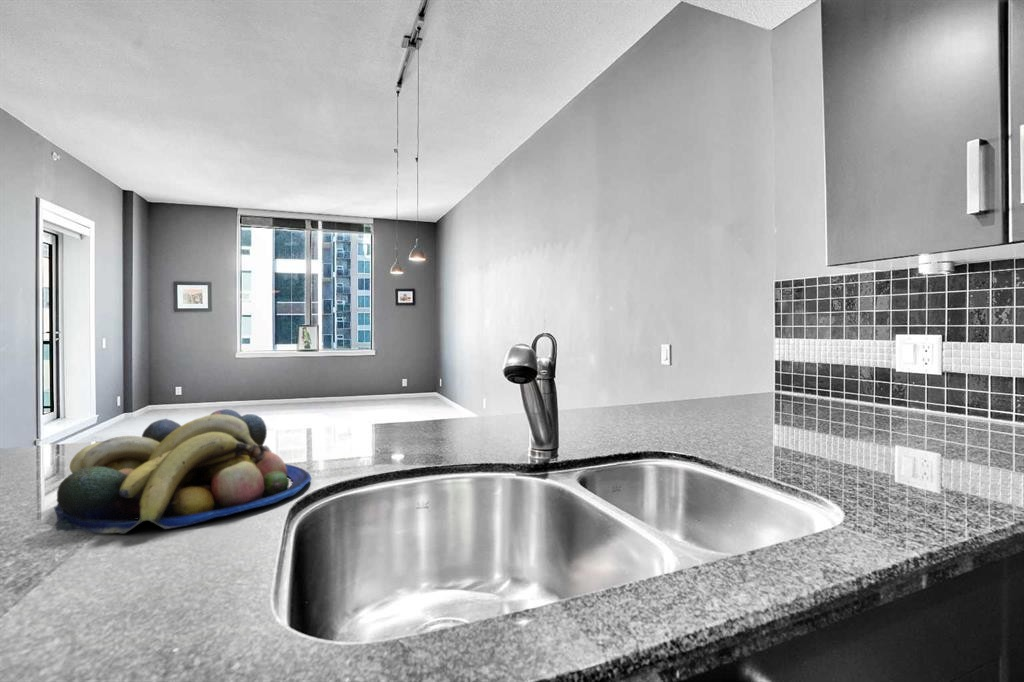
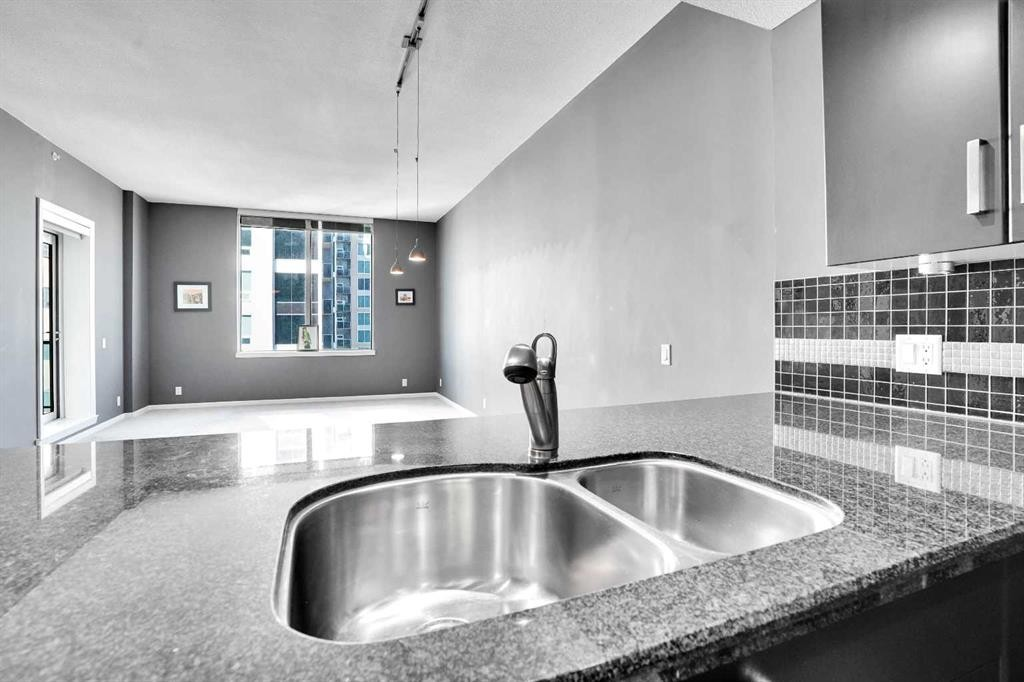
- fruit bowl [52,408,312,535]
